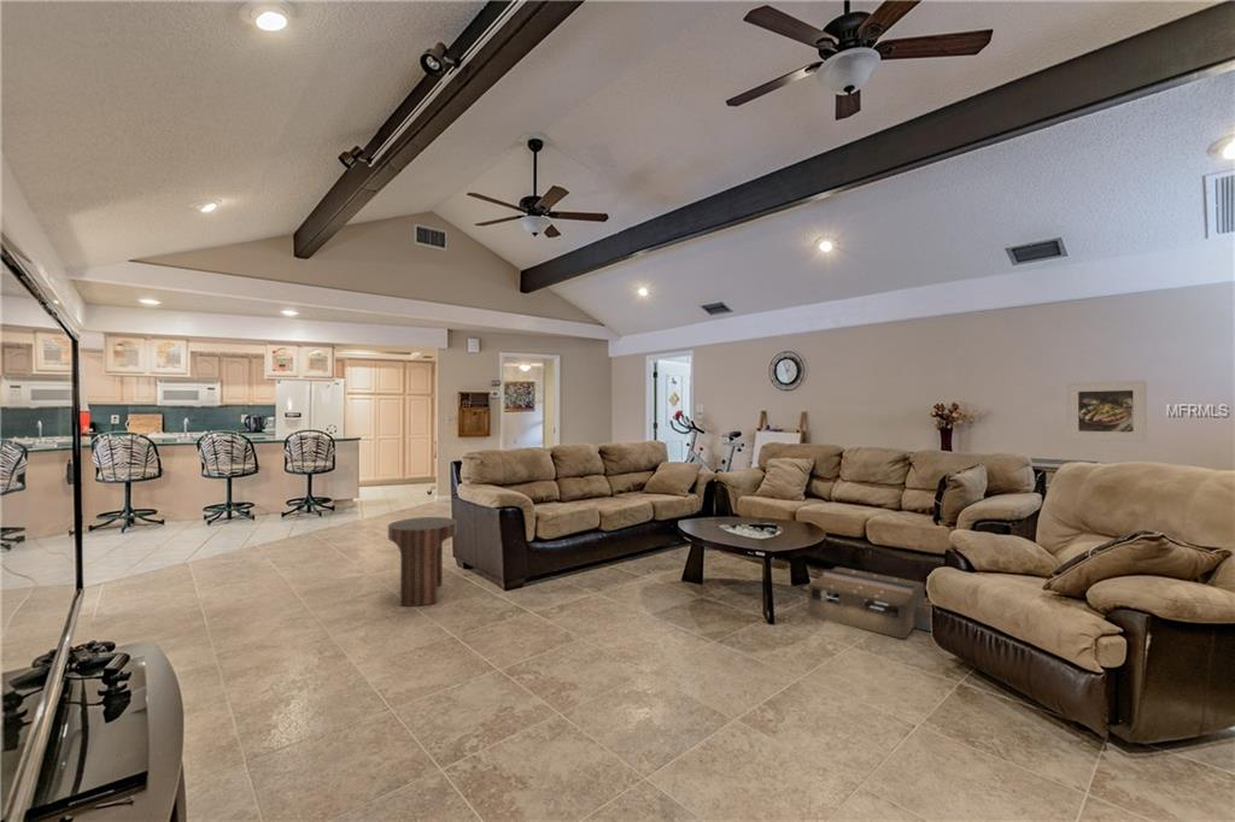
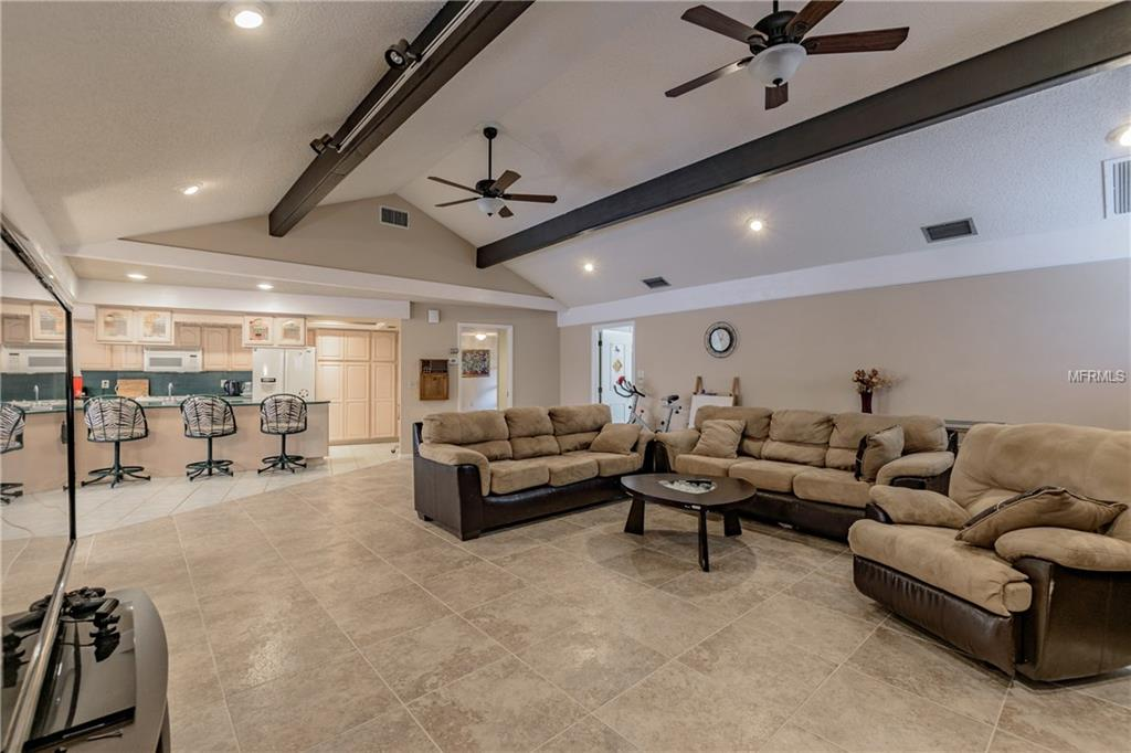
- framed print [1065,380,1148,444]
- side table [387,516,457,607]
- ceiling vent [807,565,932,640]
